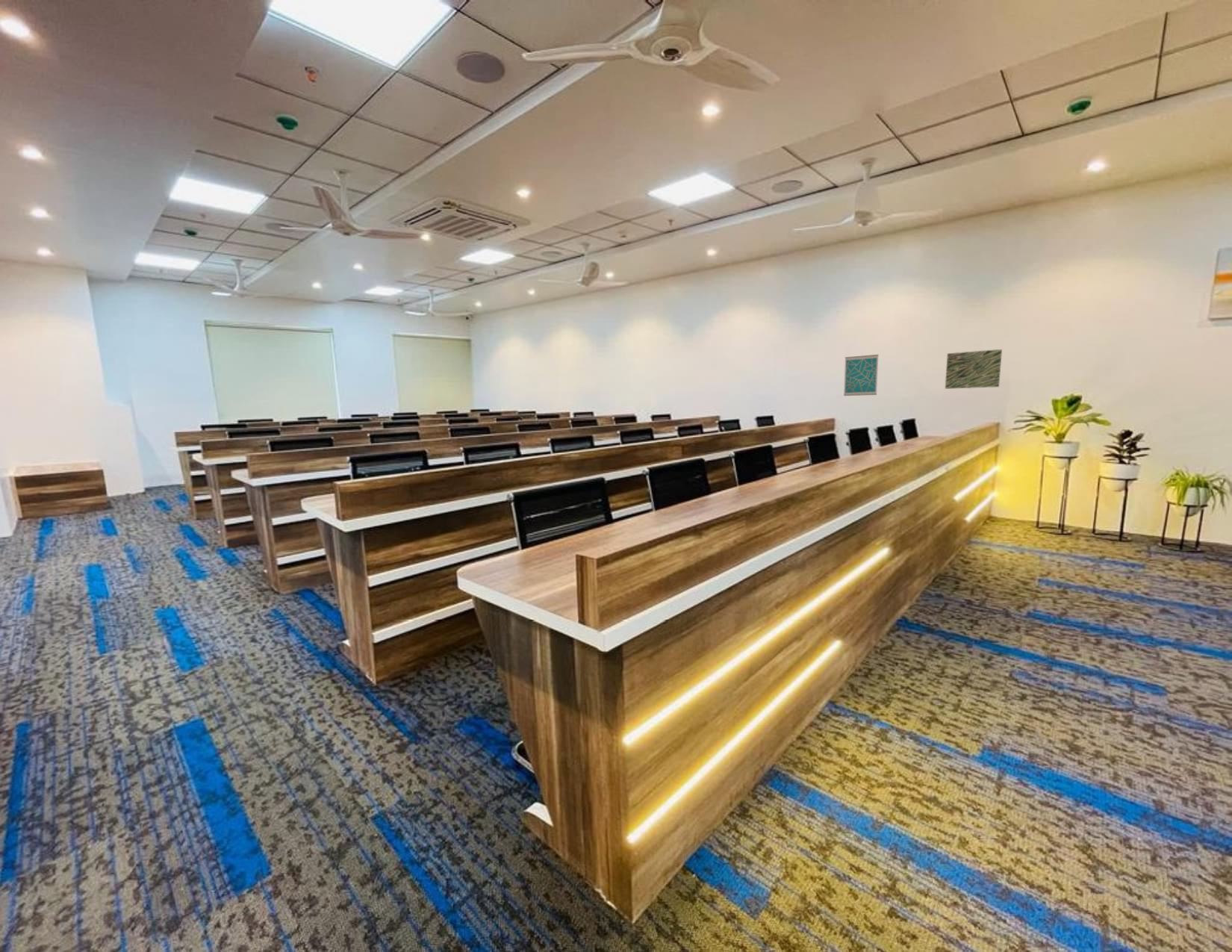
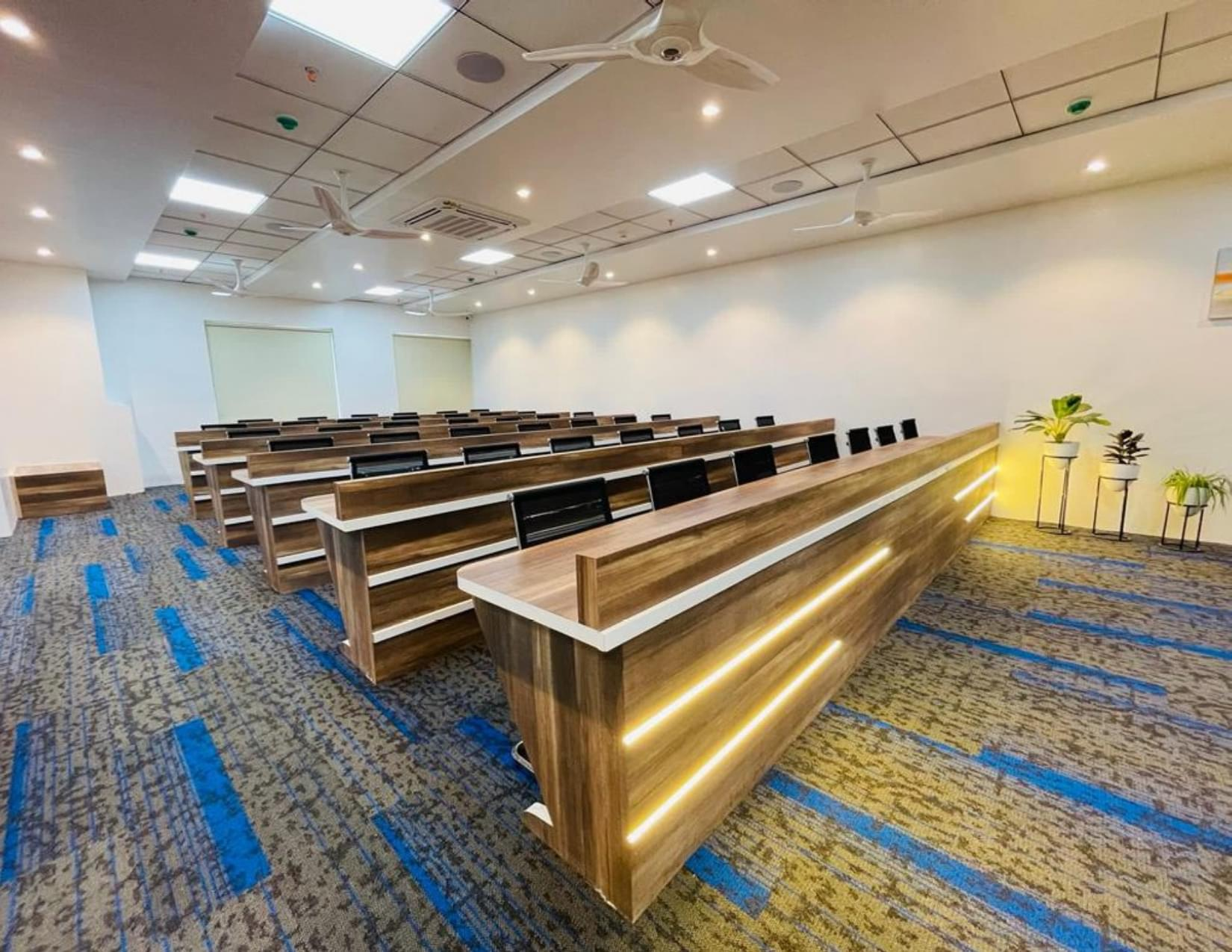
- wall art [945,349,1003,390]
- wall art [843,354,880,396]
